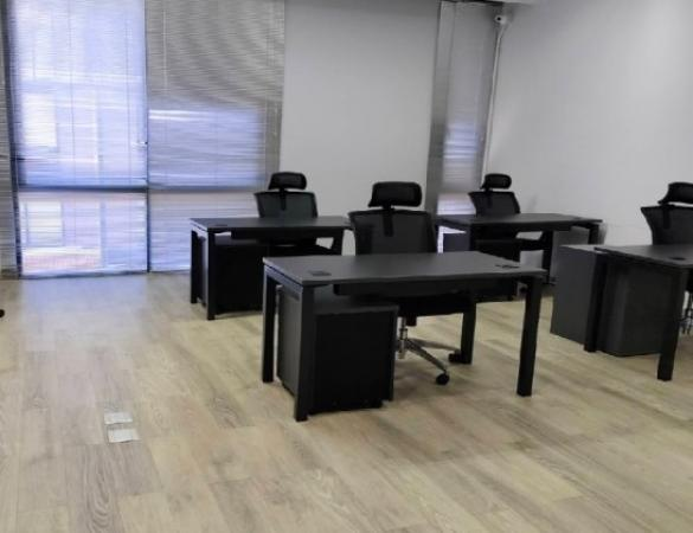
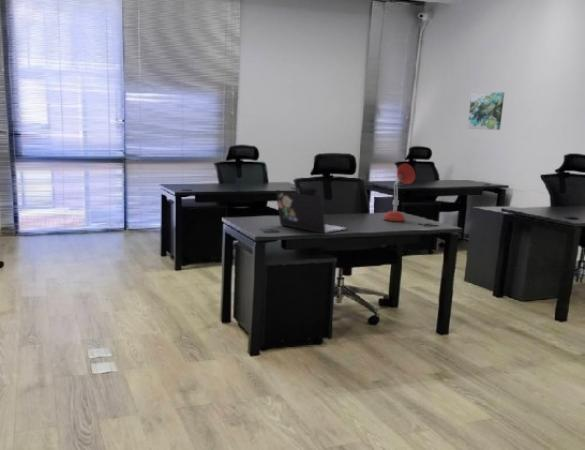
+ desk lamp [383,163,416,222]
+ wall art [467,91,505,131]
+ laptop [275,189,348,235]
